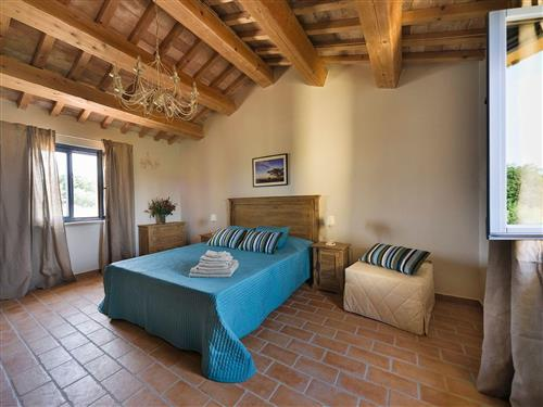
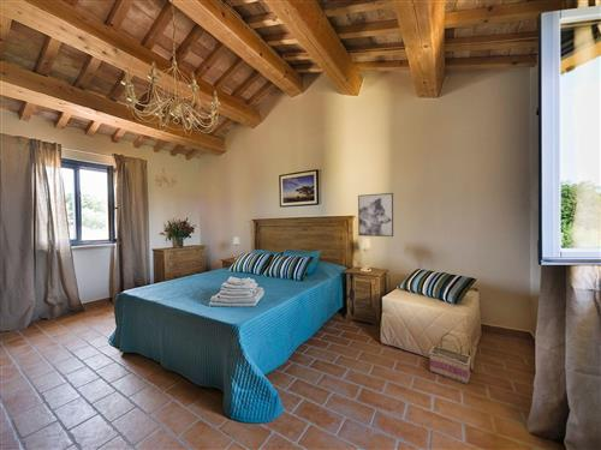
+ wall art [357,192,394,238]
+ basket [428,332,472,385]
